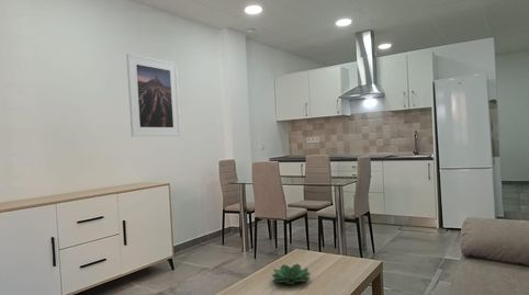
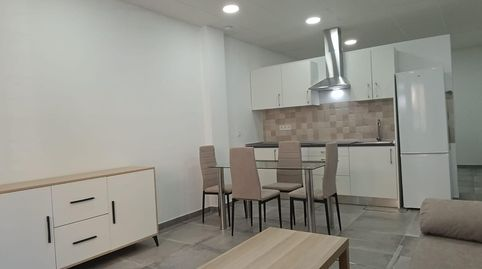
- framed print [125,53,182,138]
- succulent plant [271,263,311,285]
